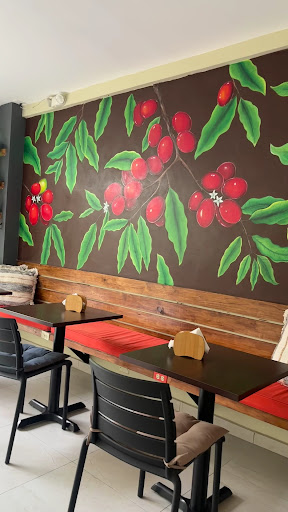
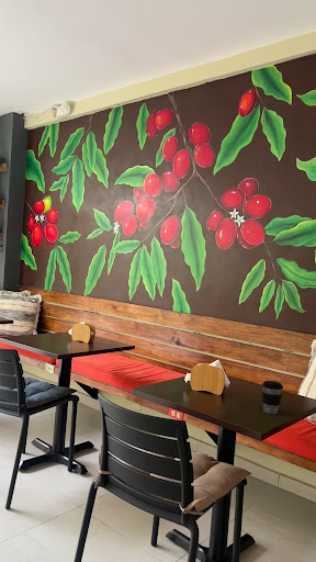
+ coffee cup [261,380,284,415]
